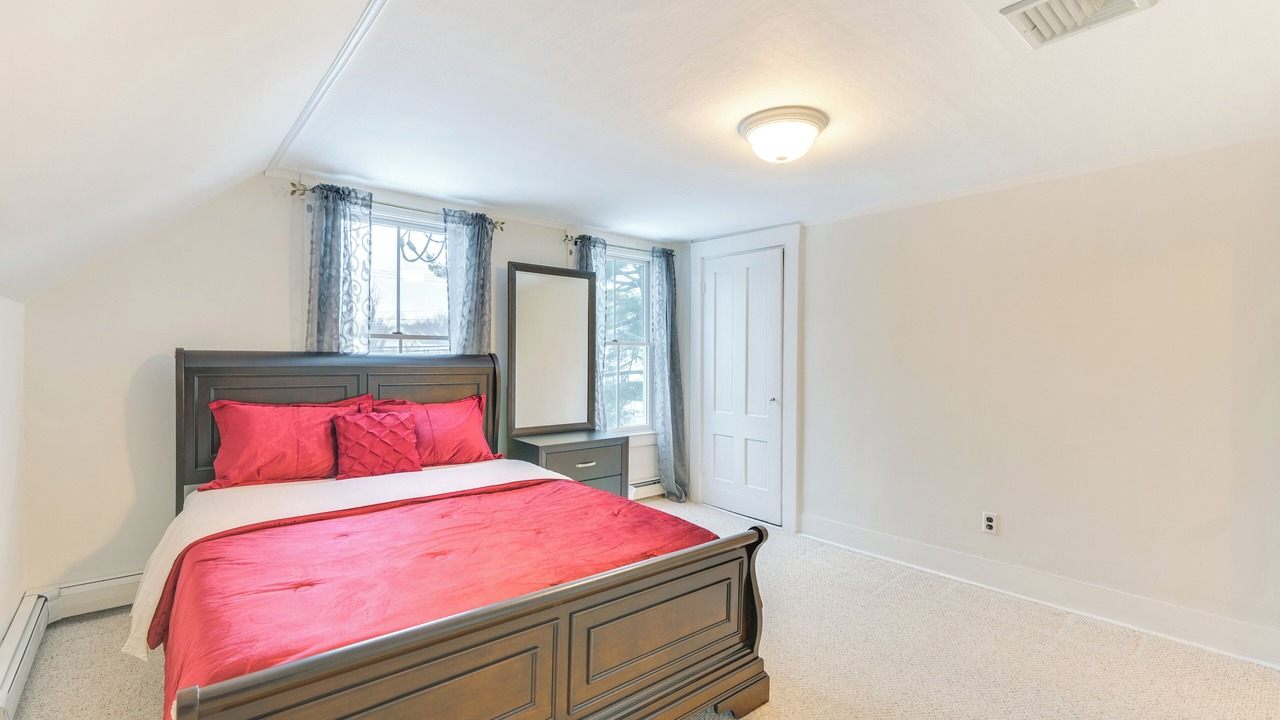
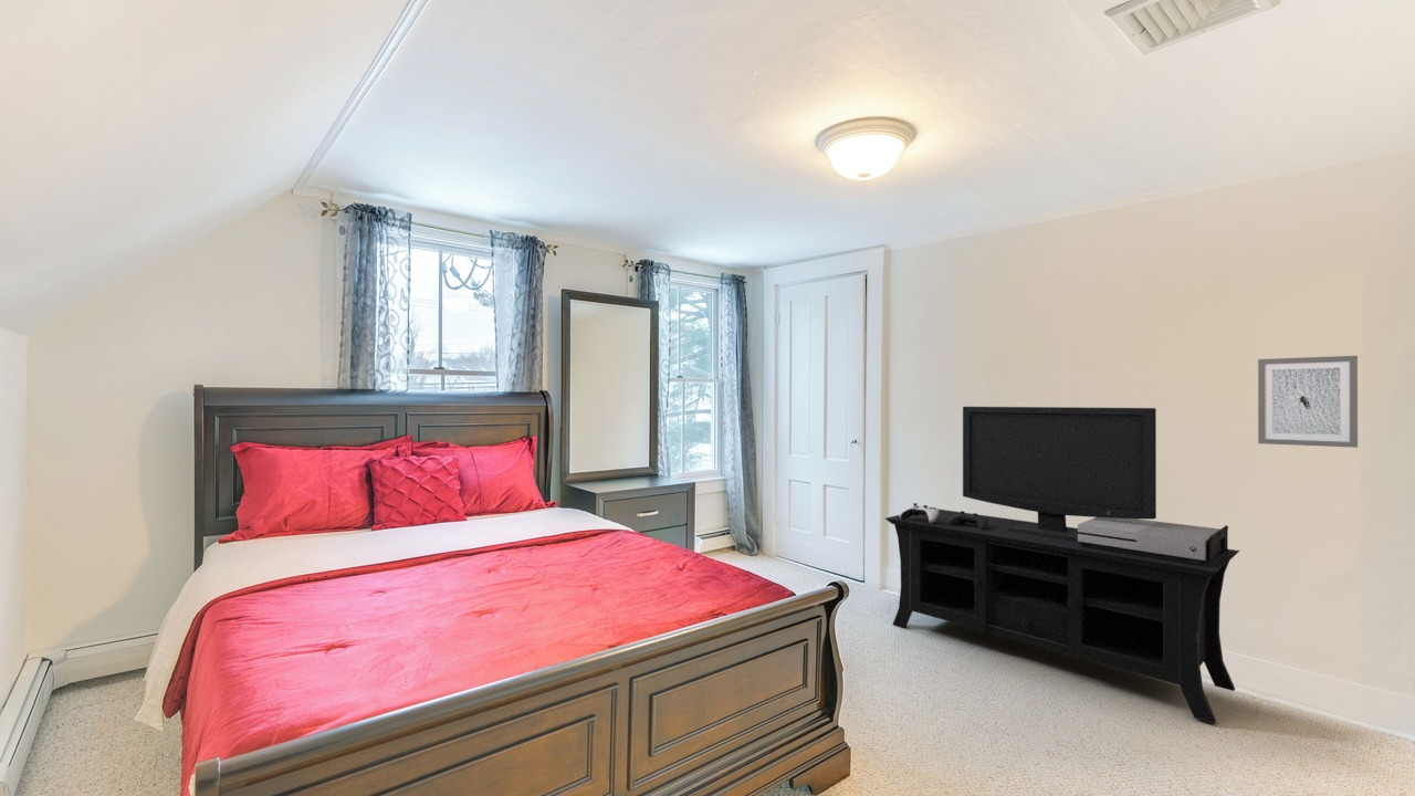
+ wall art [1257,355,1359,449]
+ media console [884,406,1240,725]
